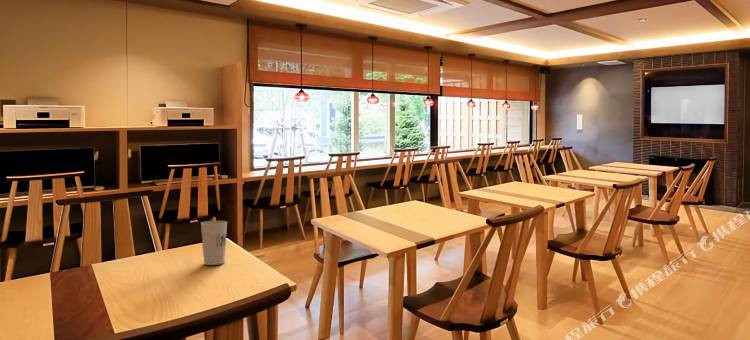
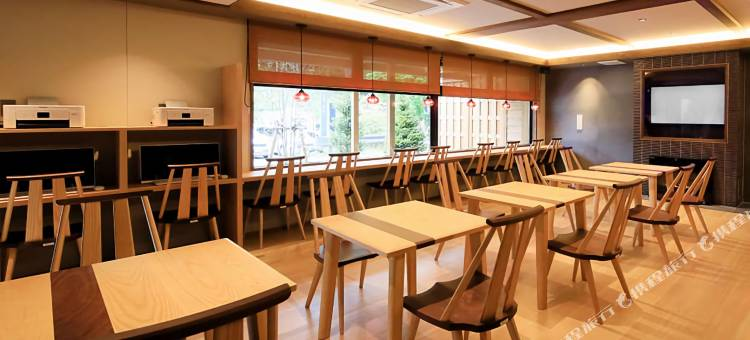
- cup [200,220,228,266]
